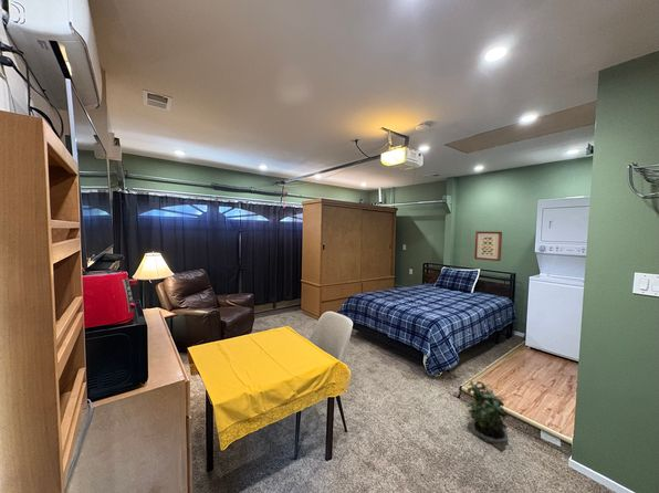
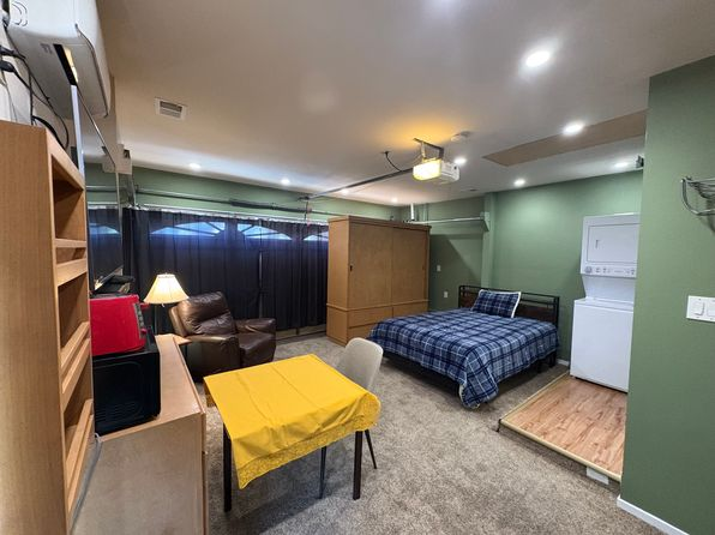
- wall art [473,230,503,262]
- potted plant [466,379,510,452]
